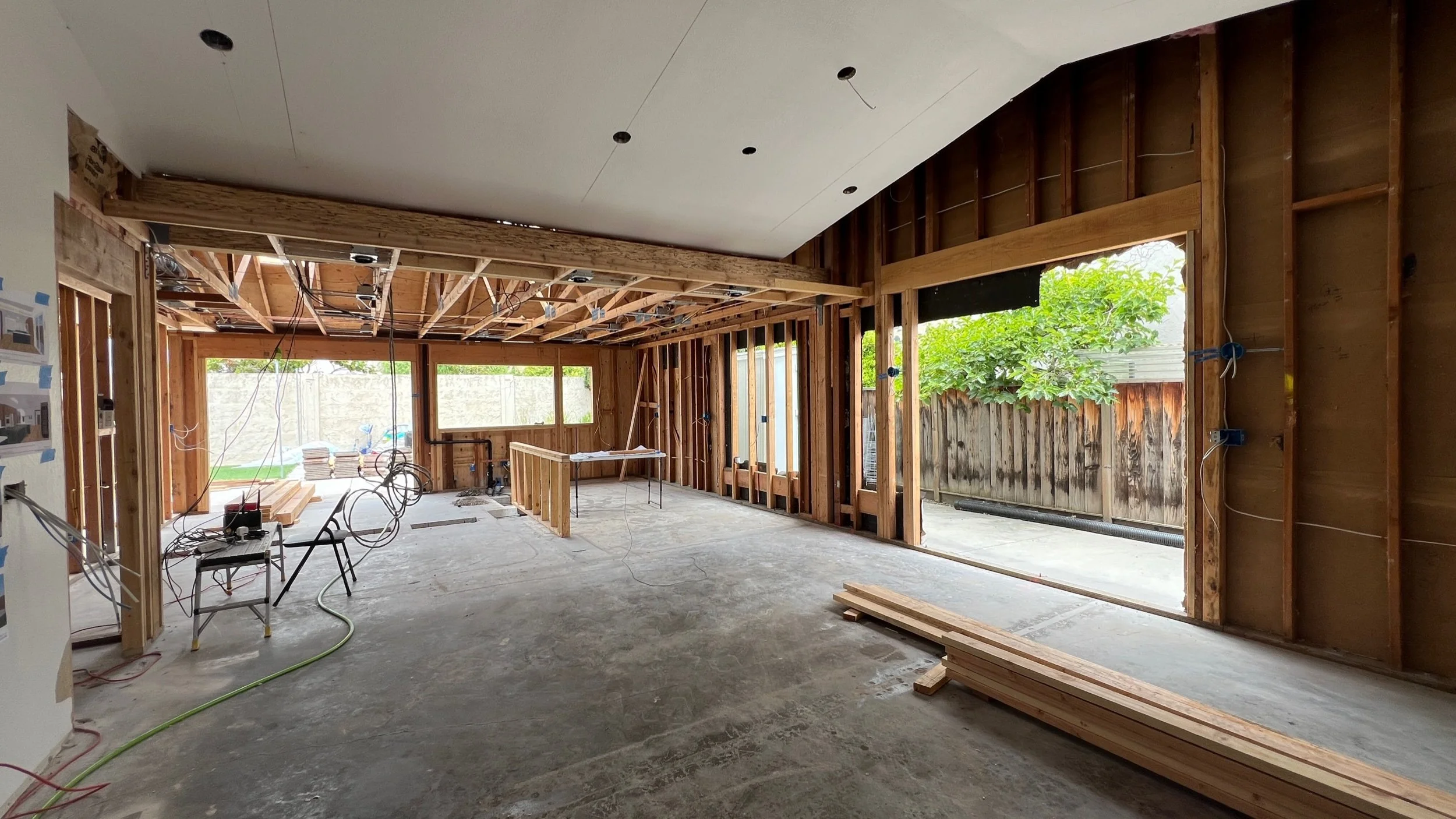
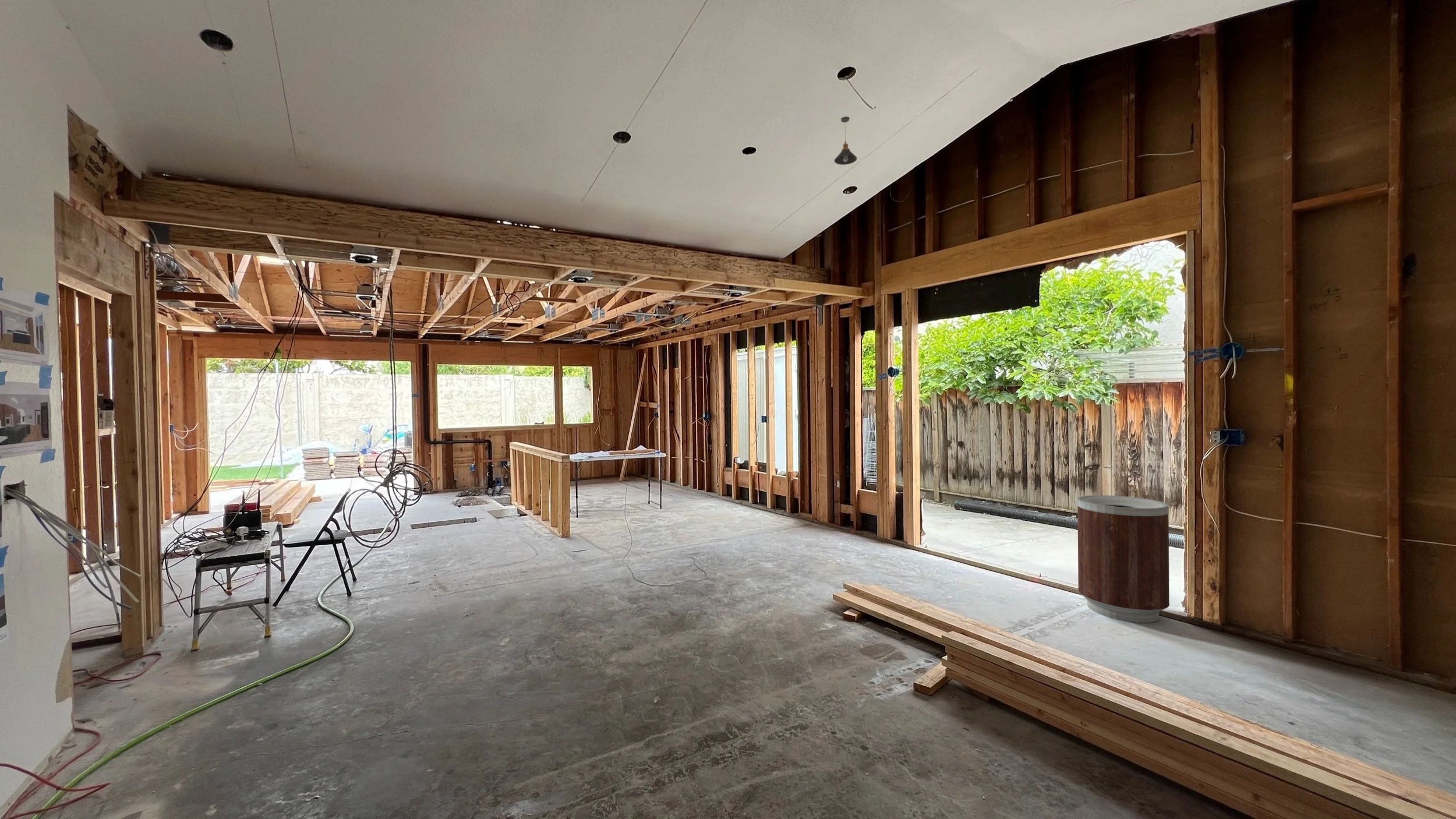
+ pendant light [833,116,858,165]
+ trash can [1077,495,1170,623]
